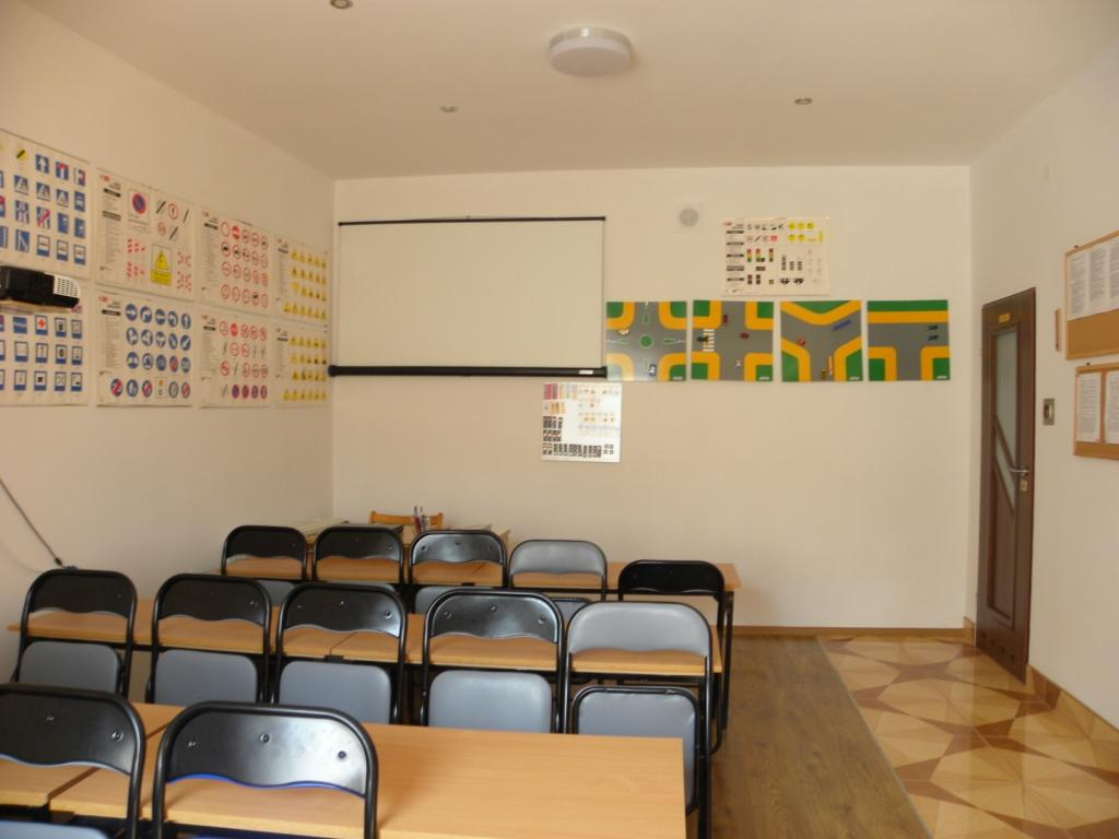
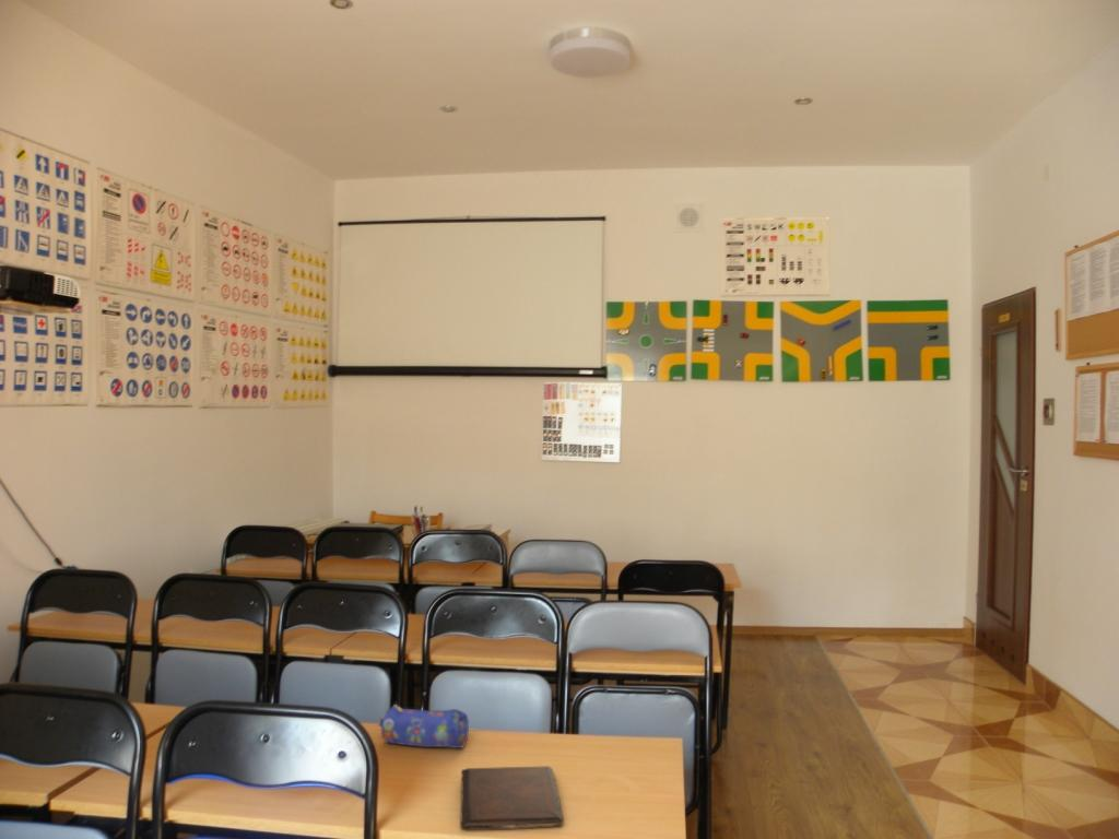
+ pencil case [376,704,470,749]
+ book [459,765,565,831]
